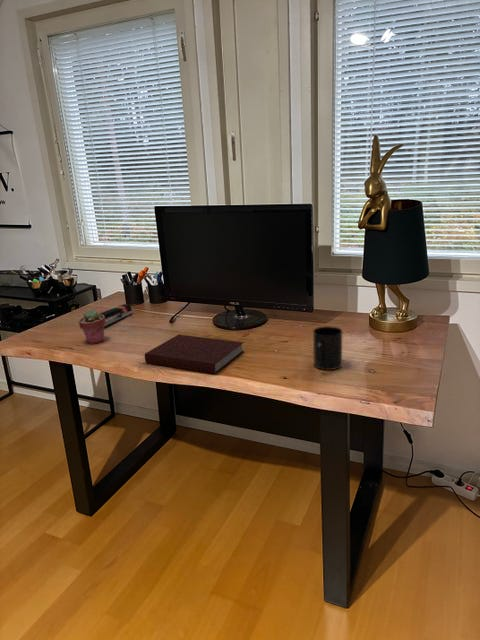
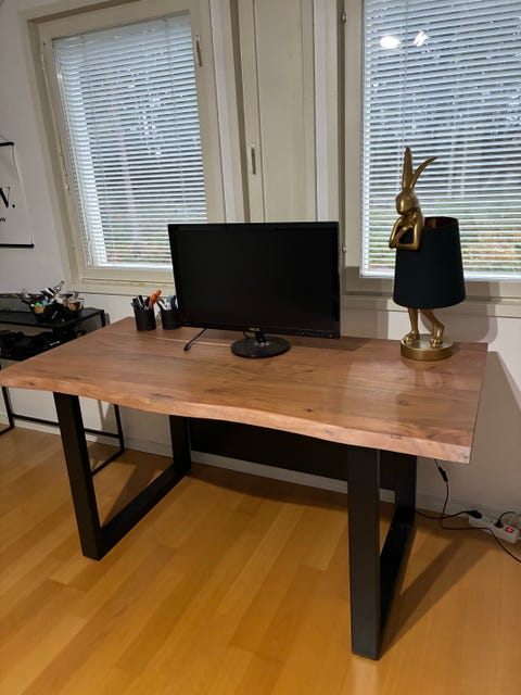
- potted succulent [78,308,106,345]
- mug [312,325,343,371]
- notebook [144,333,245,375]
- stapler [99,303,133,329]
